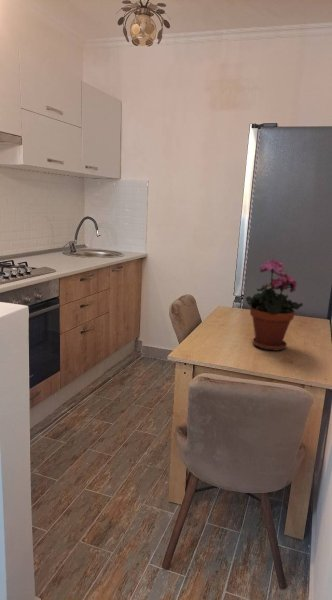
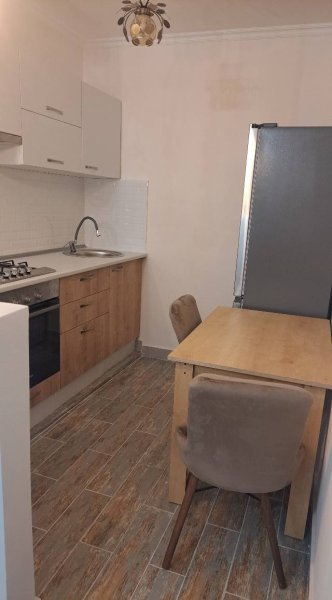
- potted plant [245,258,304,352]
